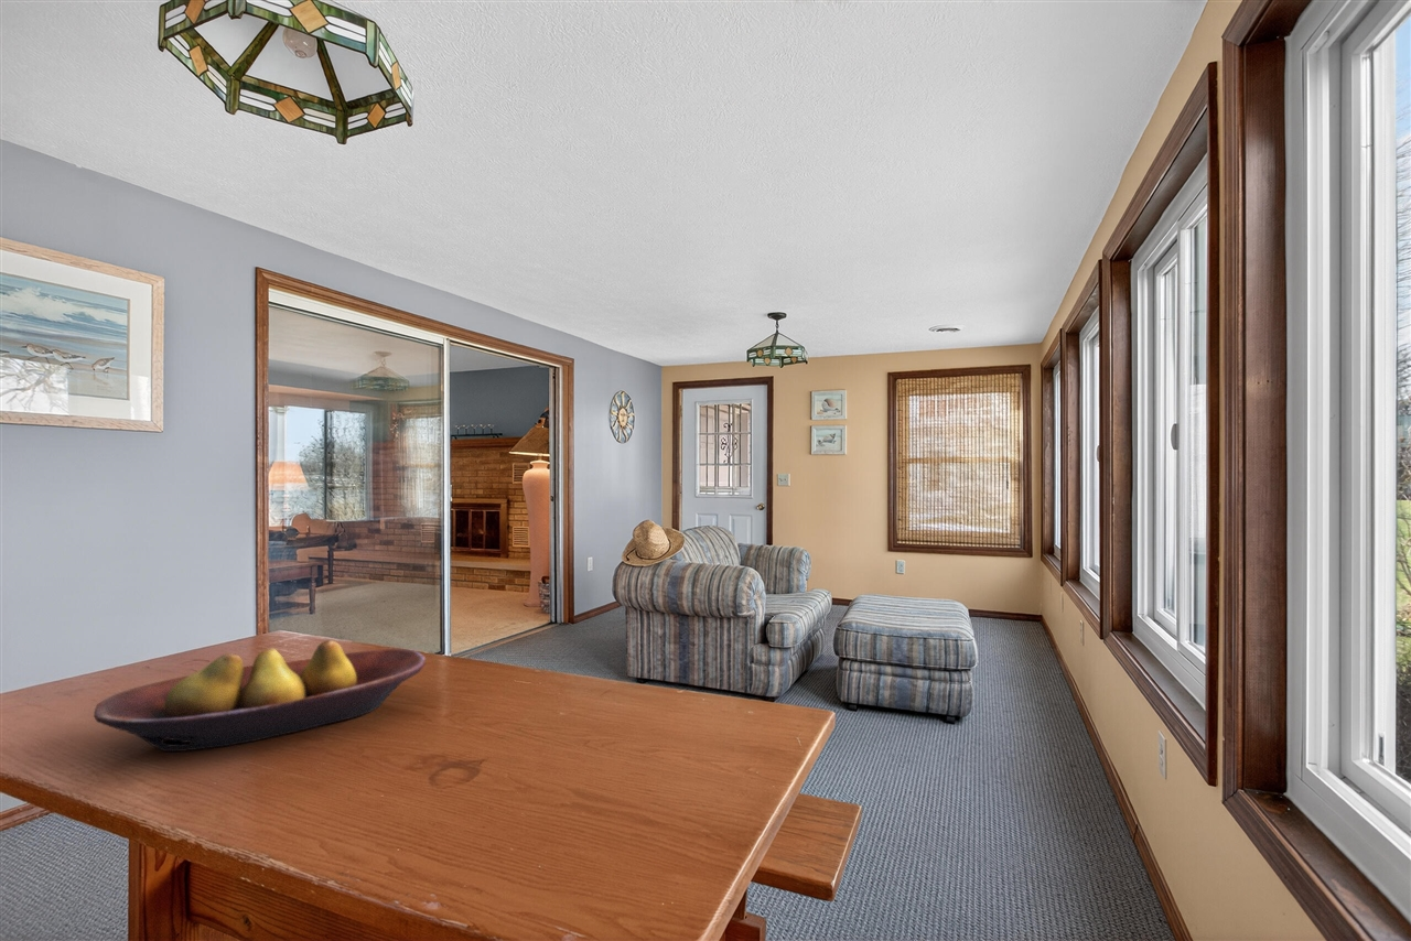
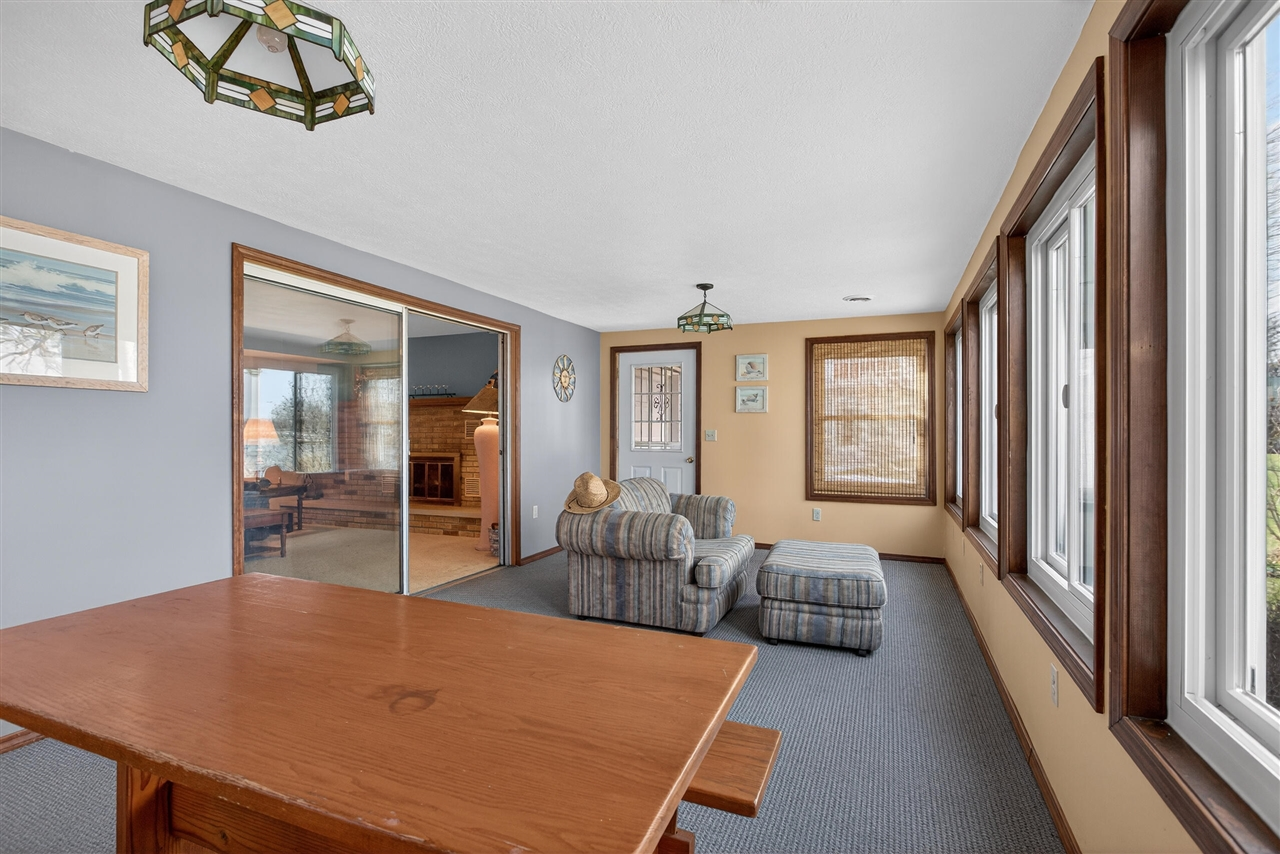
- fruit bowl [93,639,427,753]
